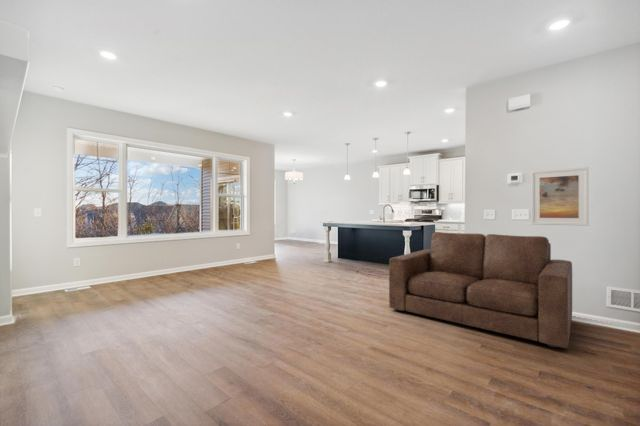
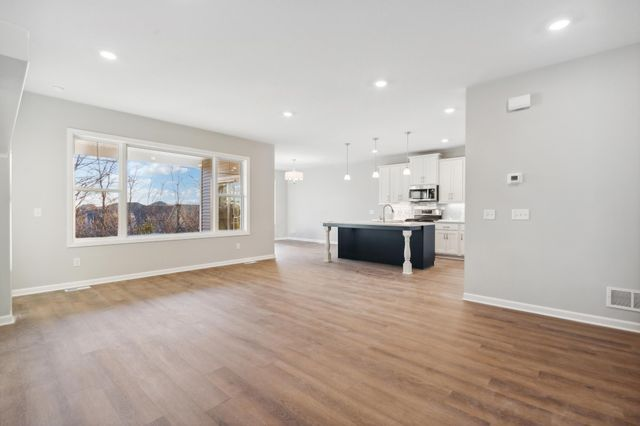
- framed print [530,166,589,227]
- sofa [388,231,573,349]
